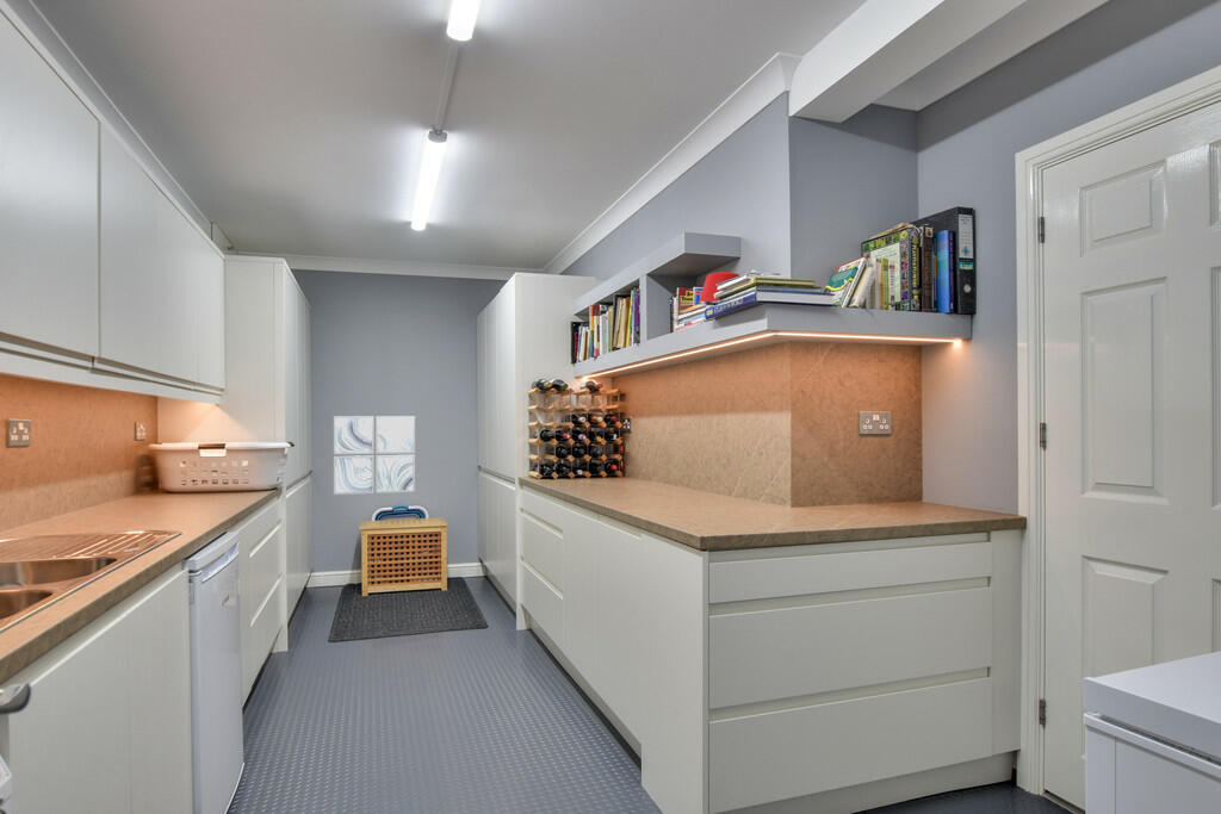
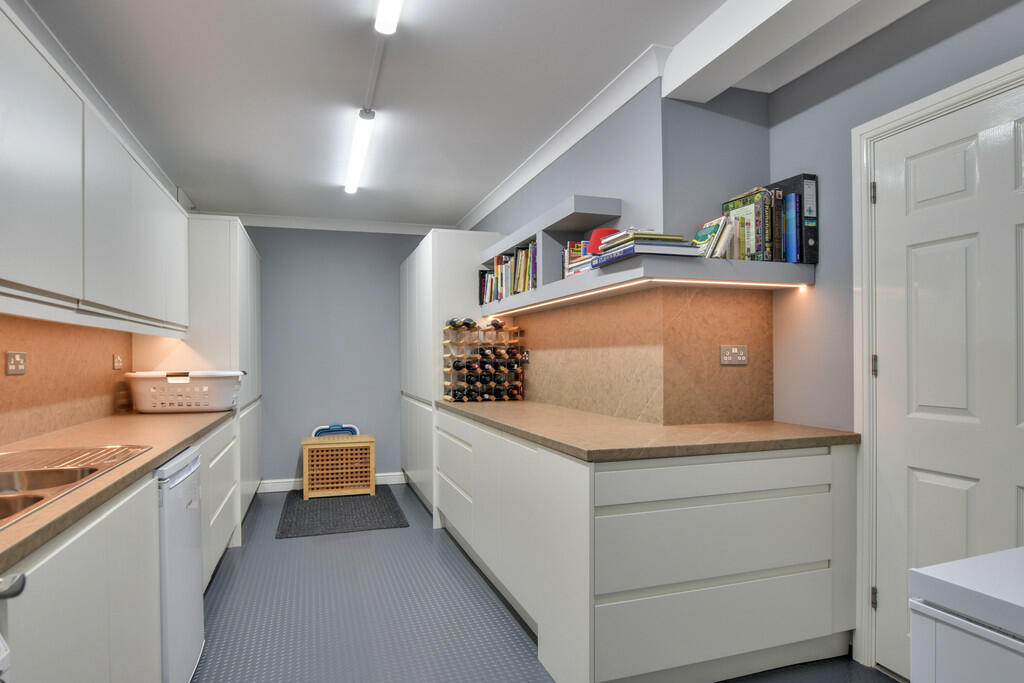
- wall art [333,415,416,496]
